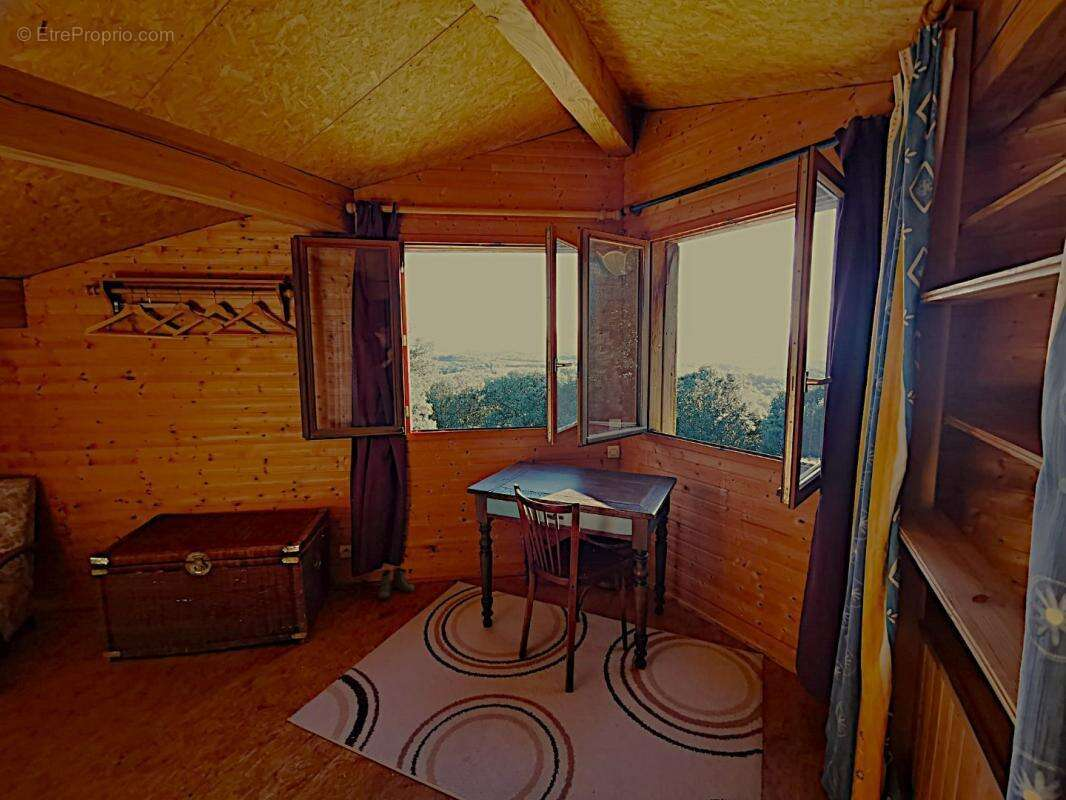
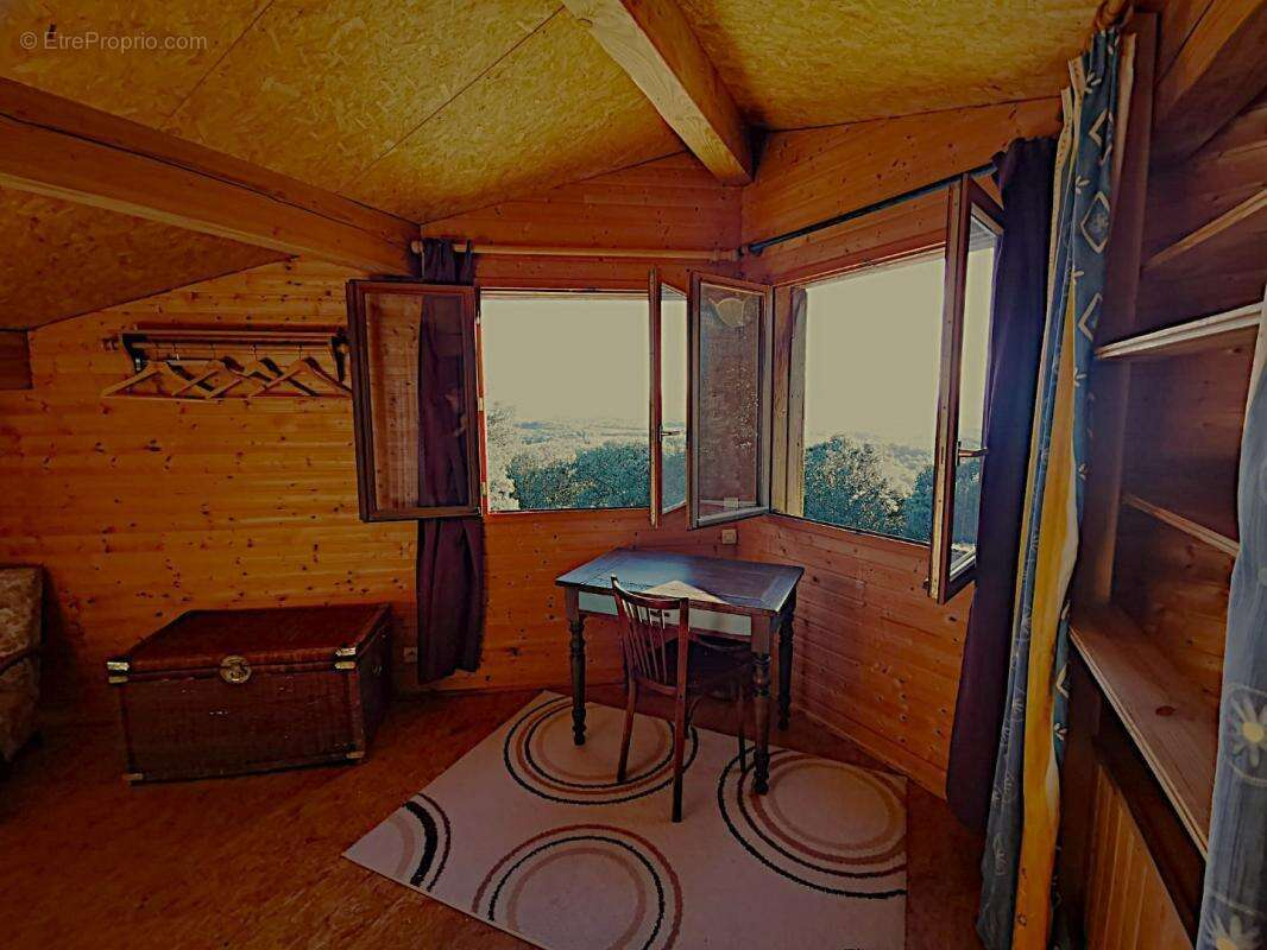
- boots [377,566,416,601]
